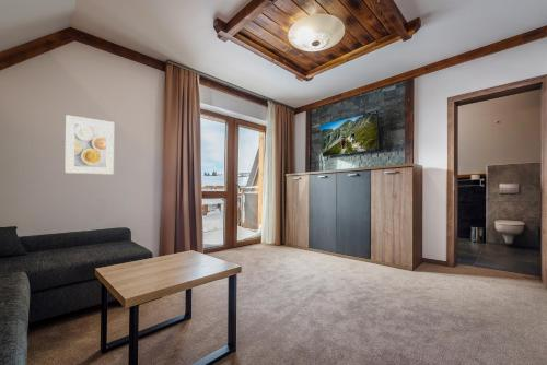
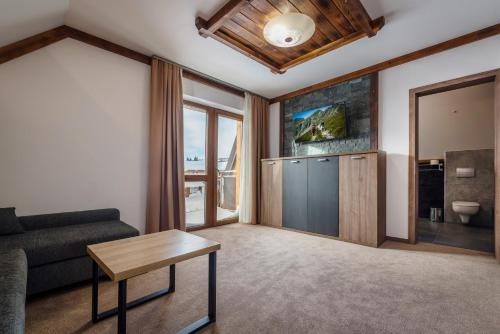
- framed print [63,114,115,176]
